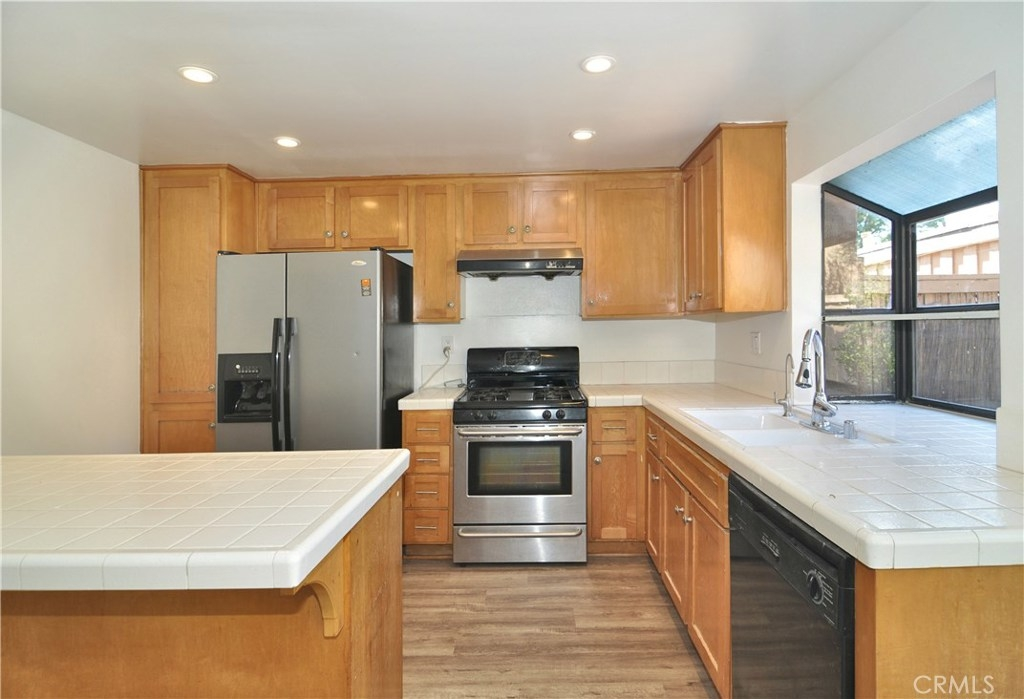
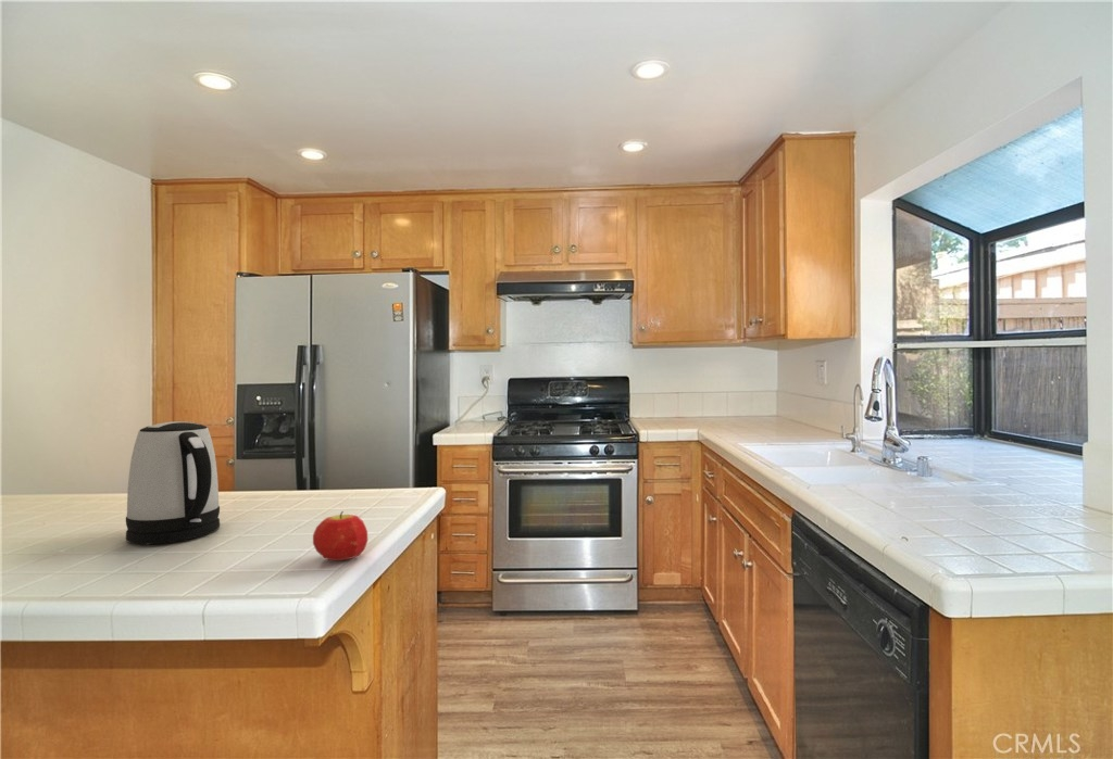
+ kettle [125,420,221,545]
+ fruit [312,510,368,561]
